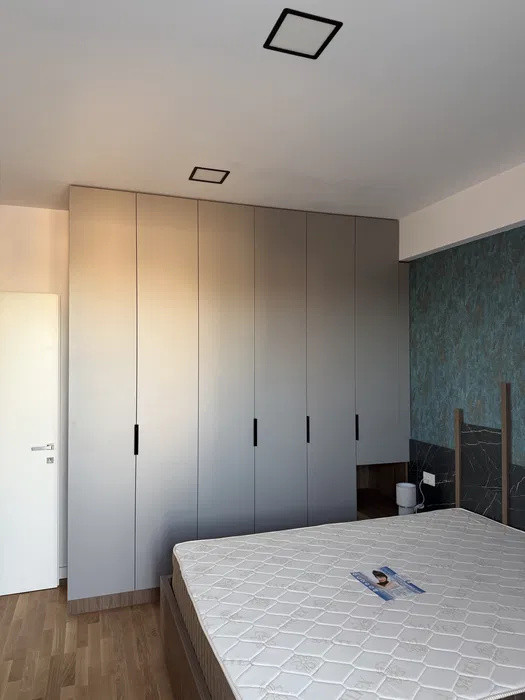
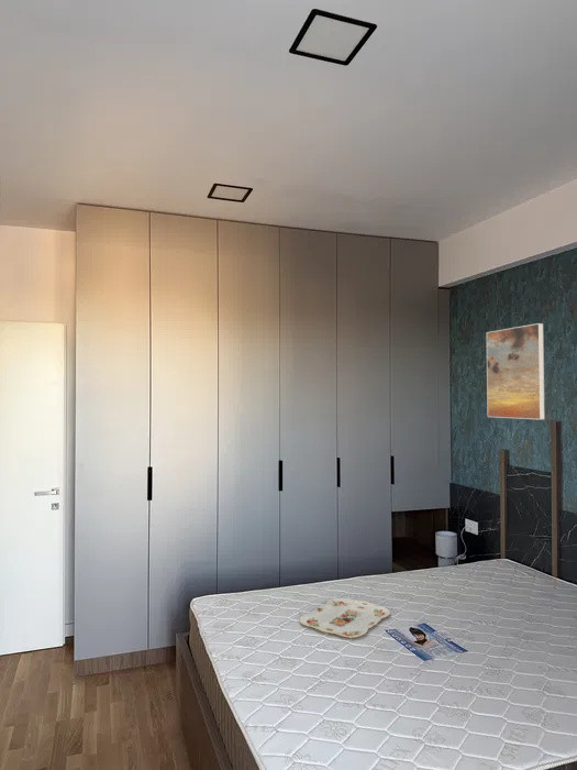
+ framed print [486,322,545,420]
+ serving tray [299,597,391,639]
